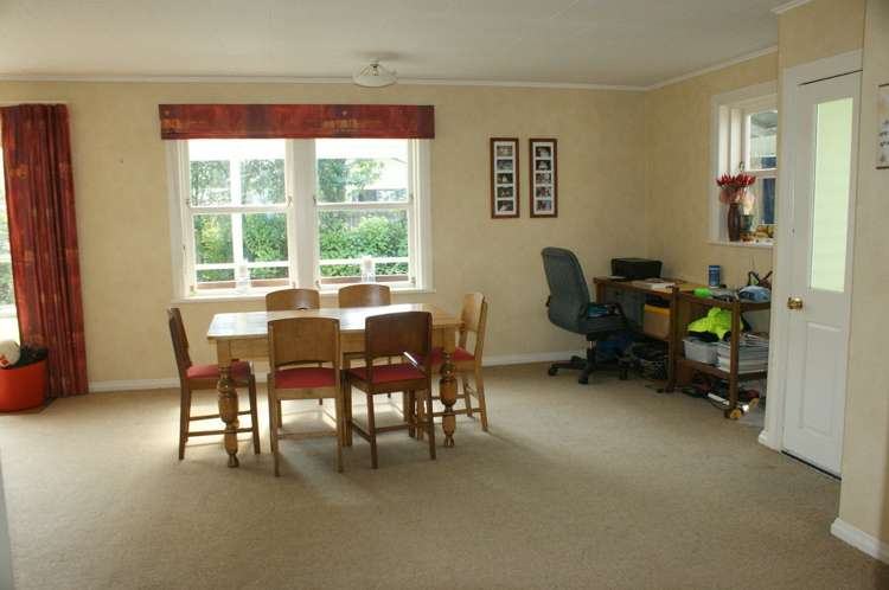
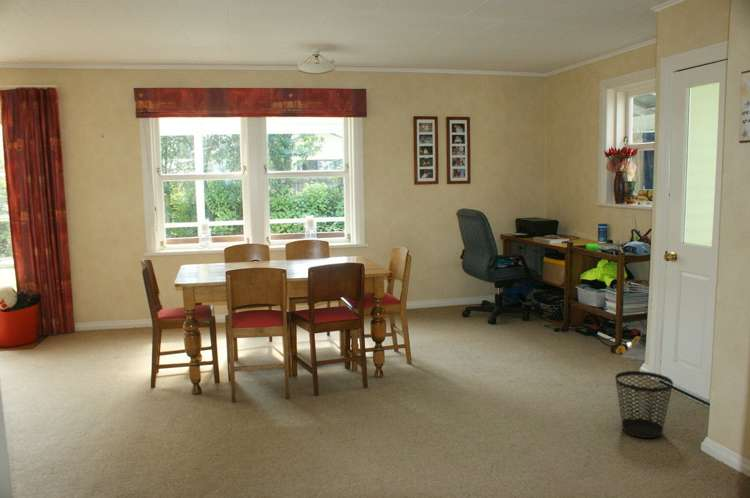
+ wastebasket [614,370,674,439]
